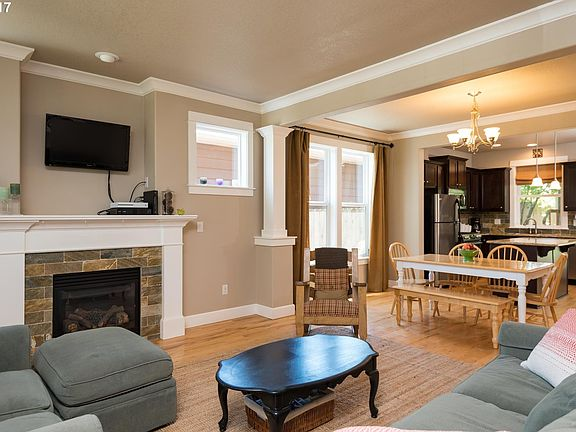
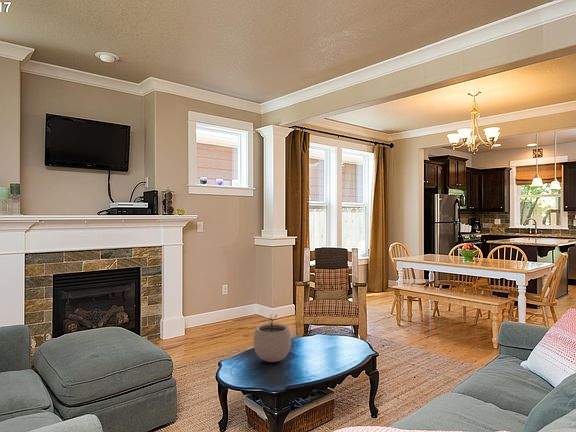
+ plant pot [253,314,292,363]
